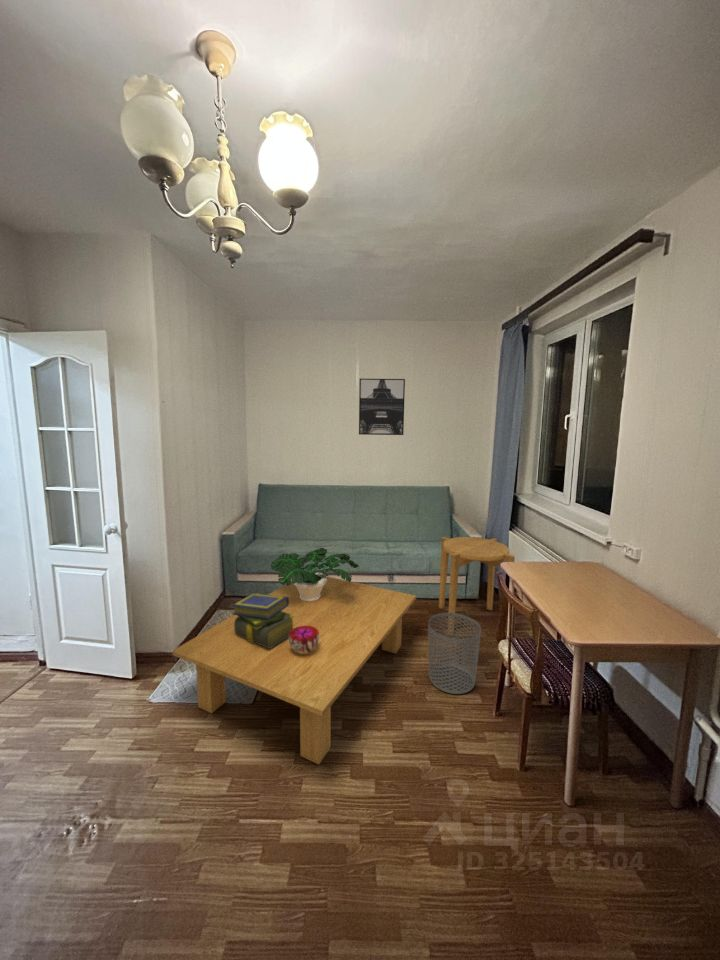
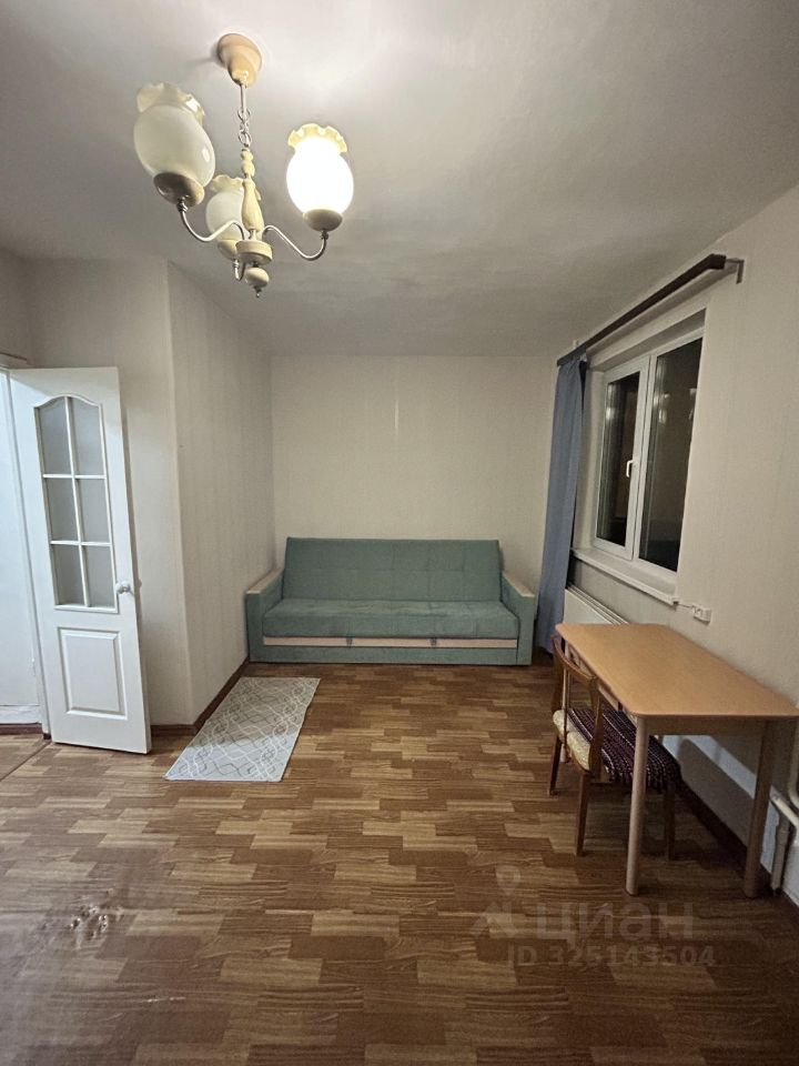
- potted plant [270,547,359,602]
- stack of books [231,592,295,648]
- waste bin [427,612,482,695]
- coffee table [172,576,417,766]
- wall art [358,378,406,436]
- side table [438,536,516,635]
- decorative bowl [289,626,319,653]
